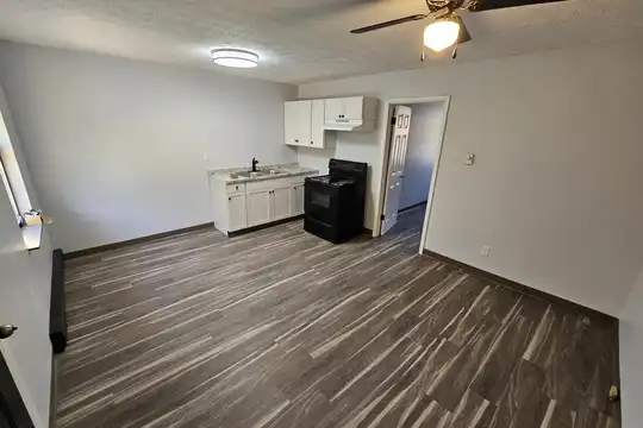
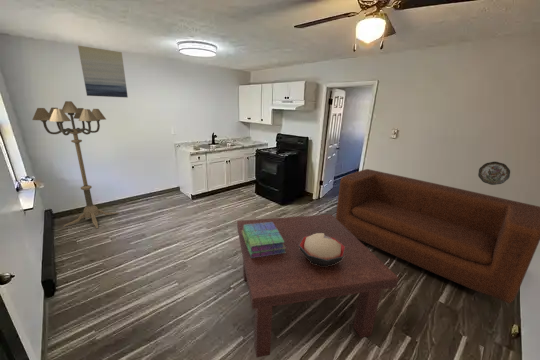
+ decorative plate [477,161,511,186]
+ stack of books [242,222,286,258]
+ wall art [77,45,129,99]
+ coffee table [236,213,400,359]
+ decorative bowl [299,233,345,266]
+ floor lamp [31,100,120,229]
+ sofa [335,168,540,304]
